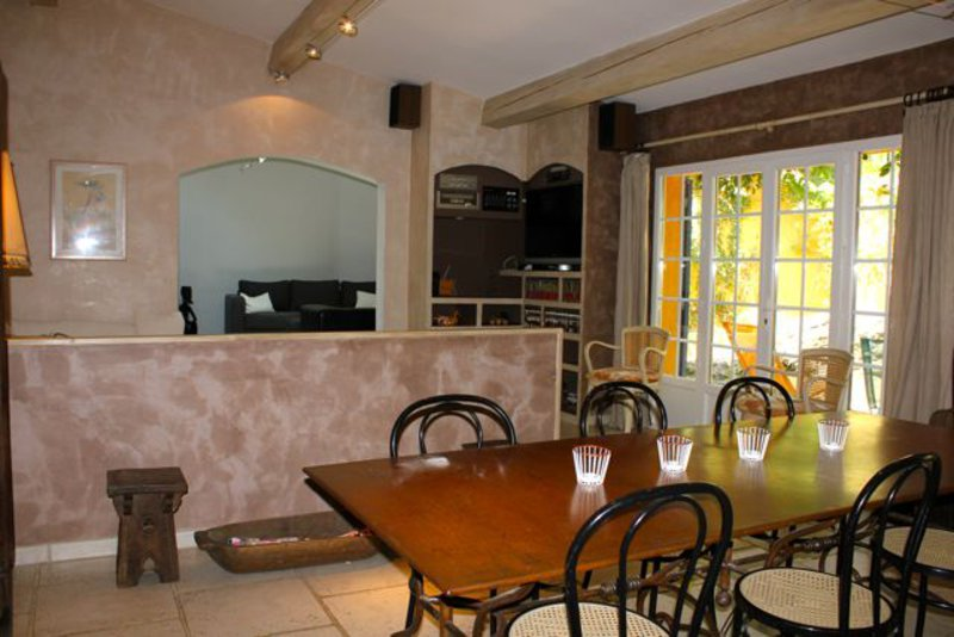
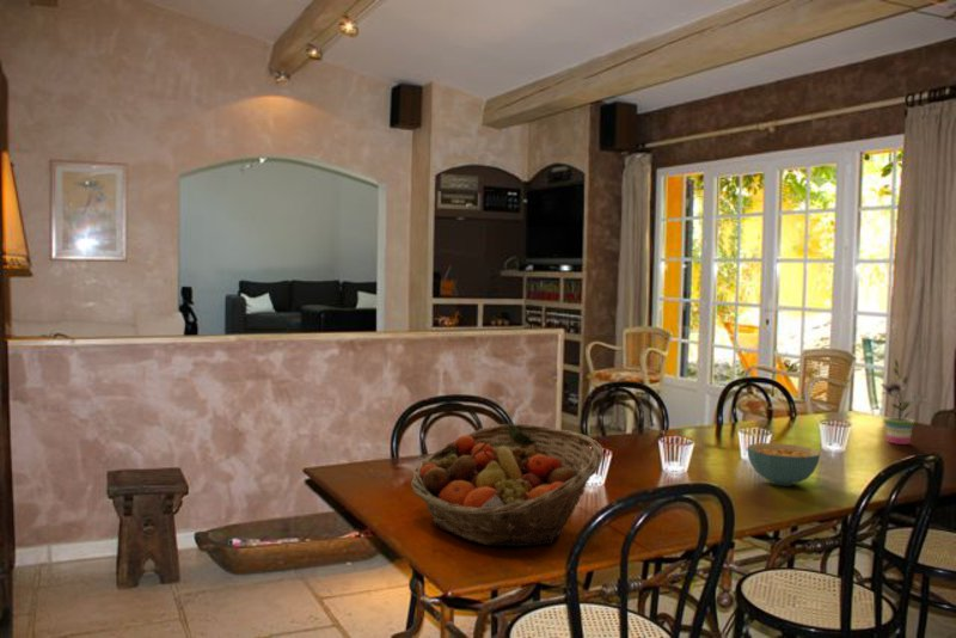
+ cereal bowl [746,442,821,487]
+ potted plant [878,358,930,446]
+ fruit basket [409,423,605,547]
